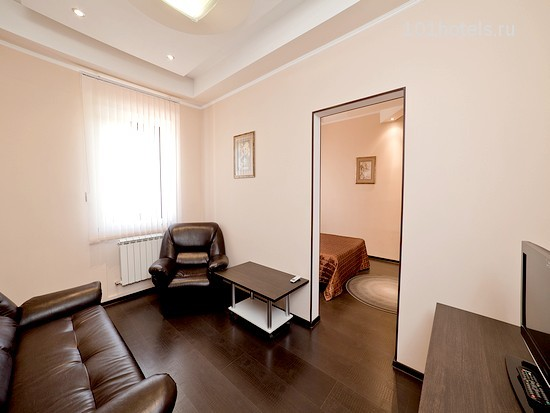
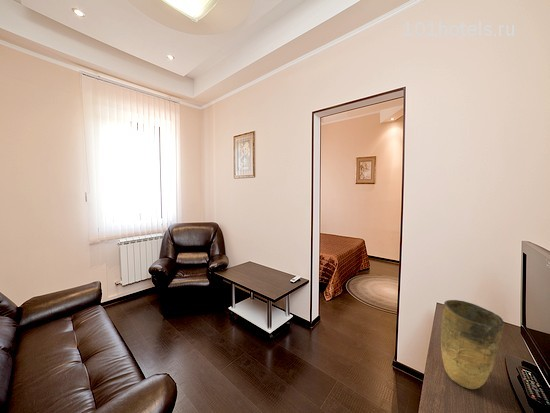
+ vase [440,299,505,390]
